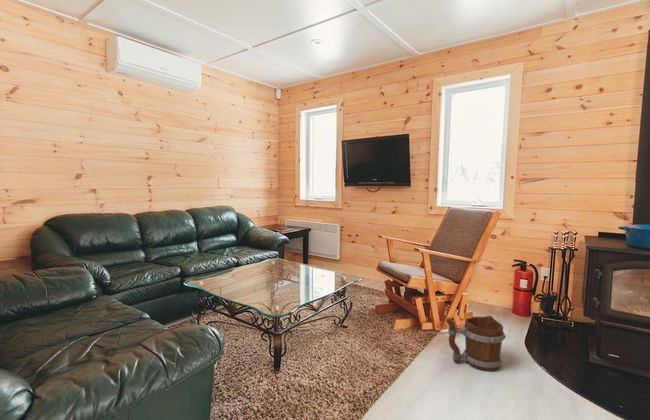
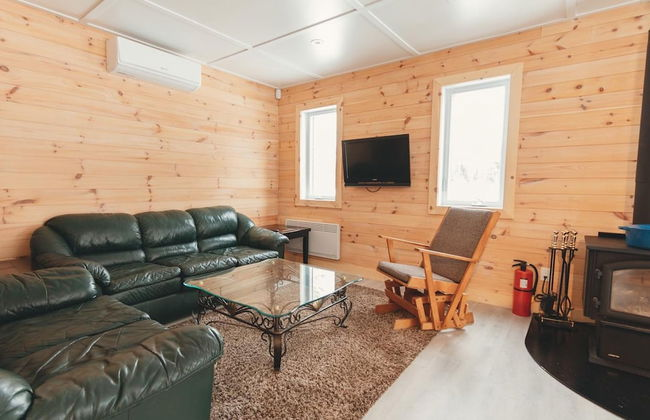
- bucket [445,315,507,372]
